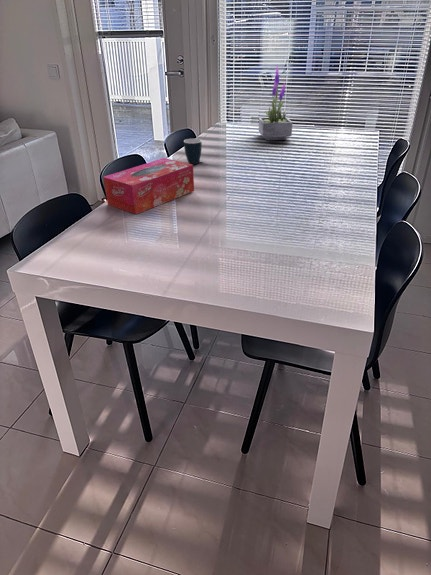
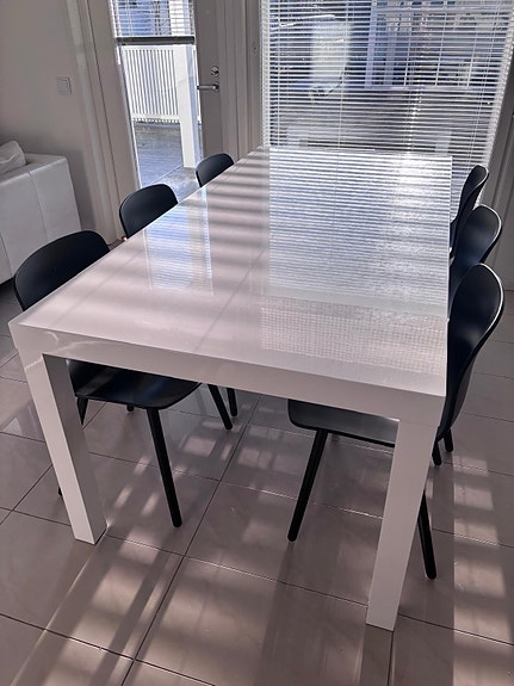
- potted plant [258,65,294,141]
- mug [183,138,203,165]
- tissue box [102,157,195,215]
